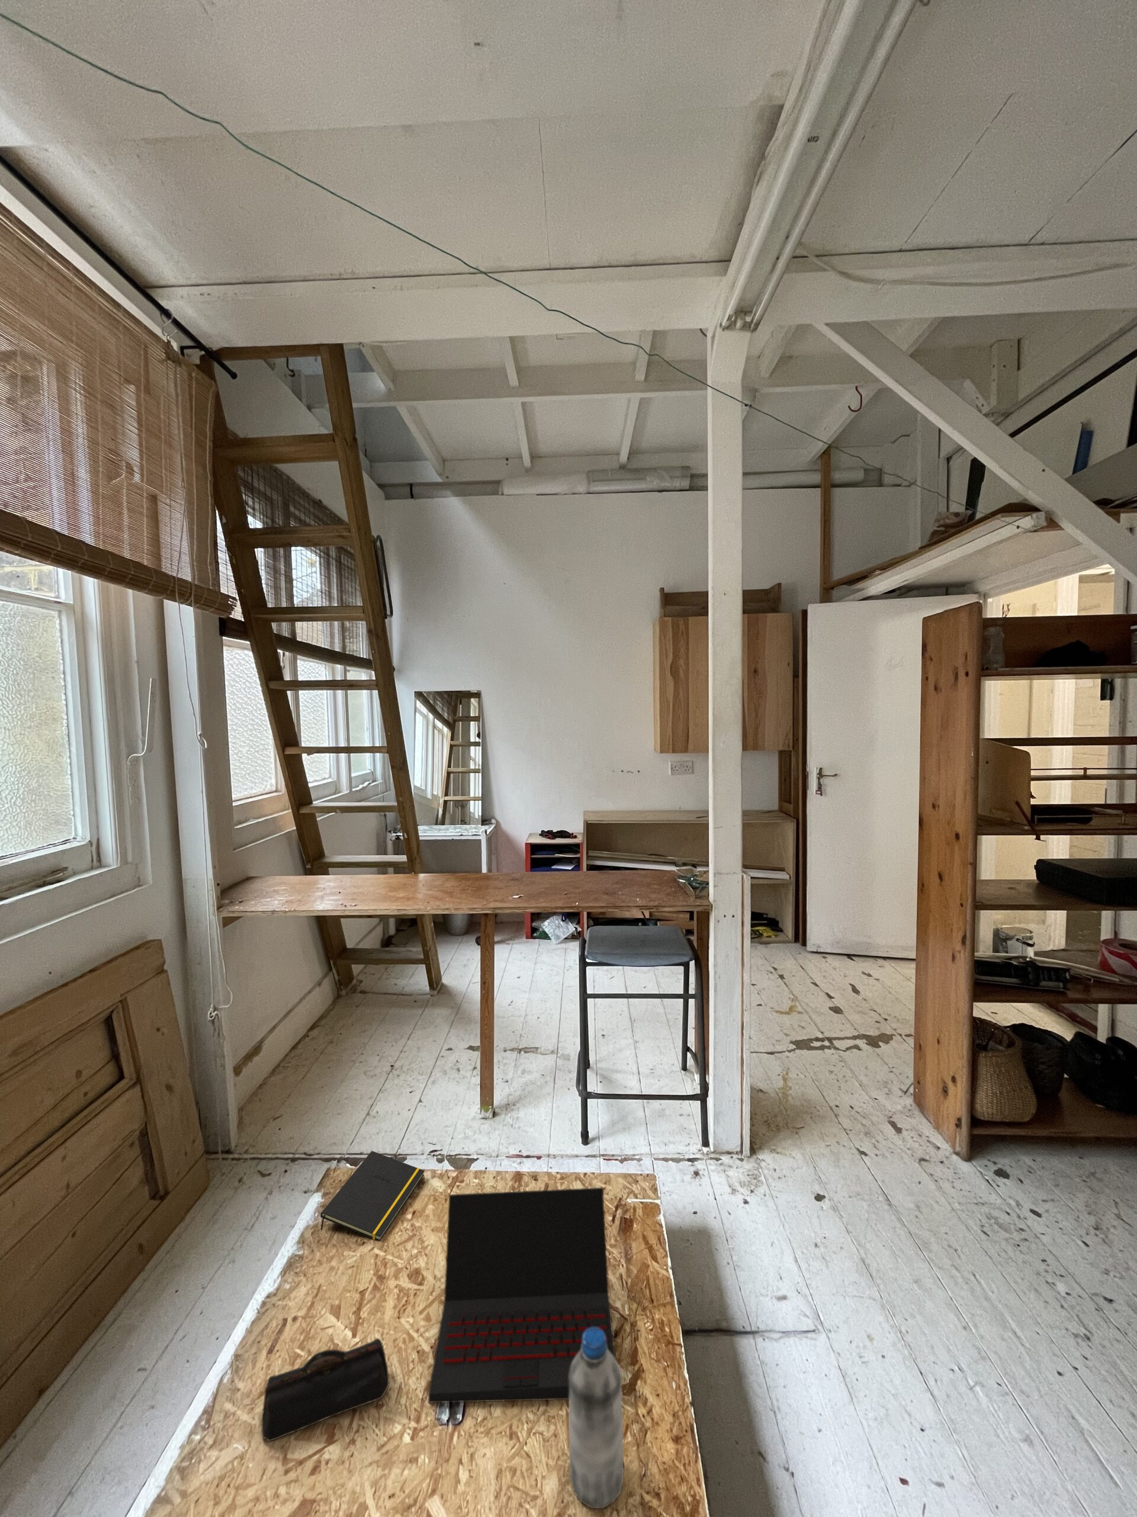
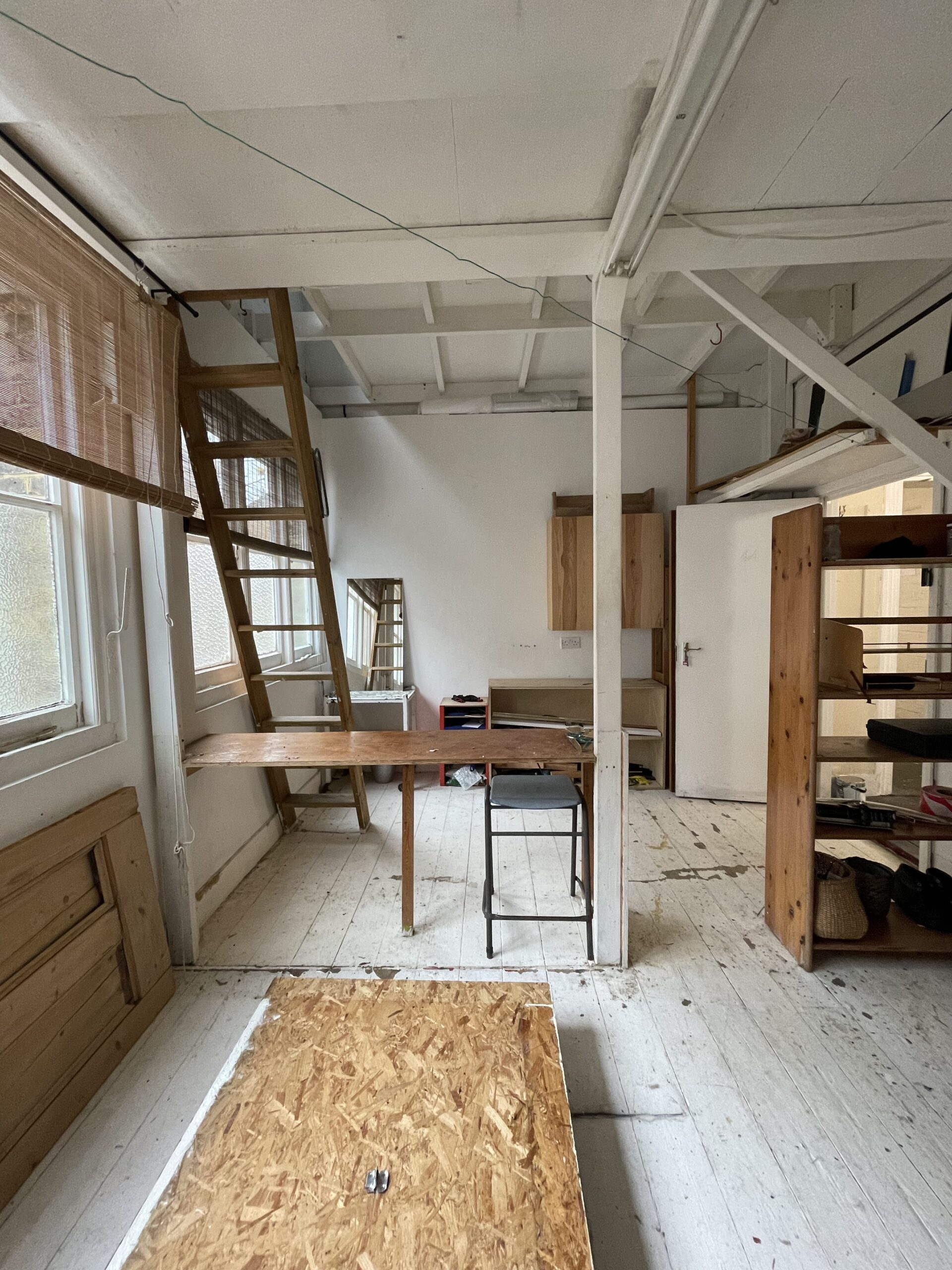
- notepad [320,1150,425,1241]
- water bottle [568,1327,625,1509]
- laptop [428,1187,616,1404]
- pencil case [262,1338,389,1442]
